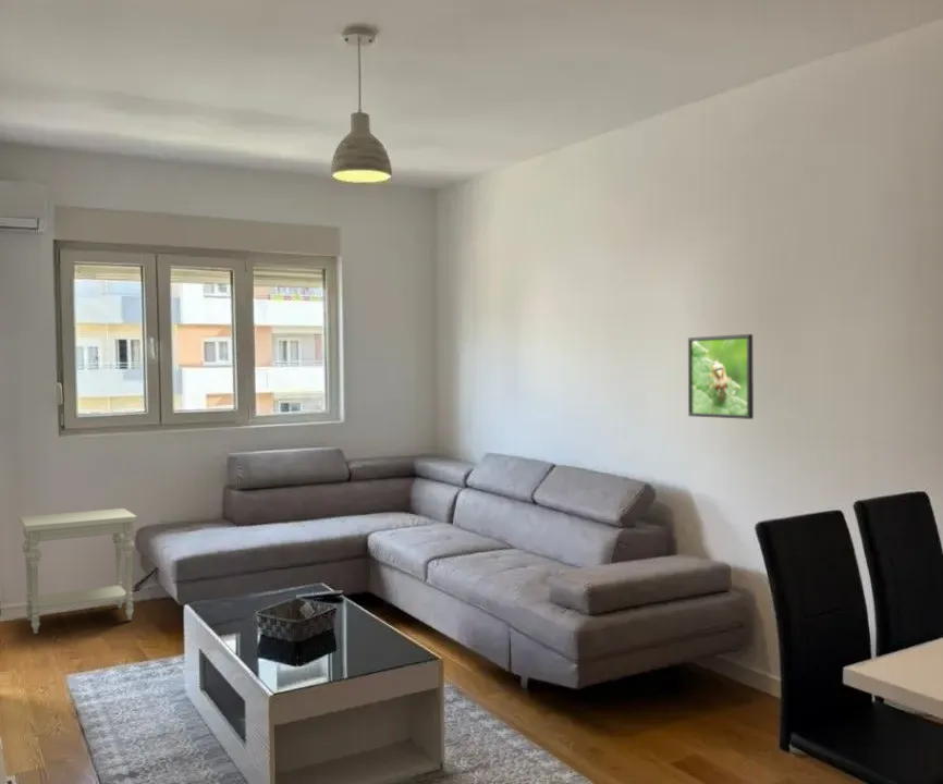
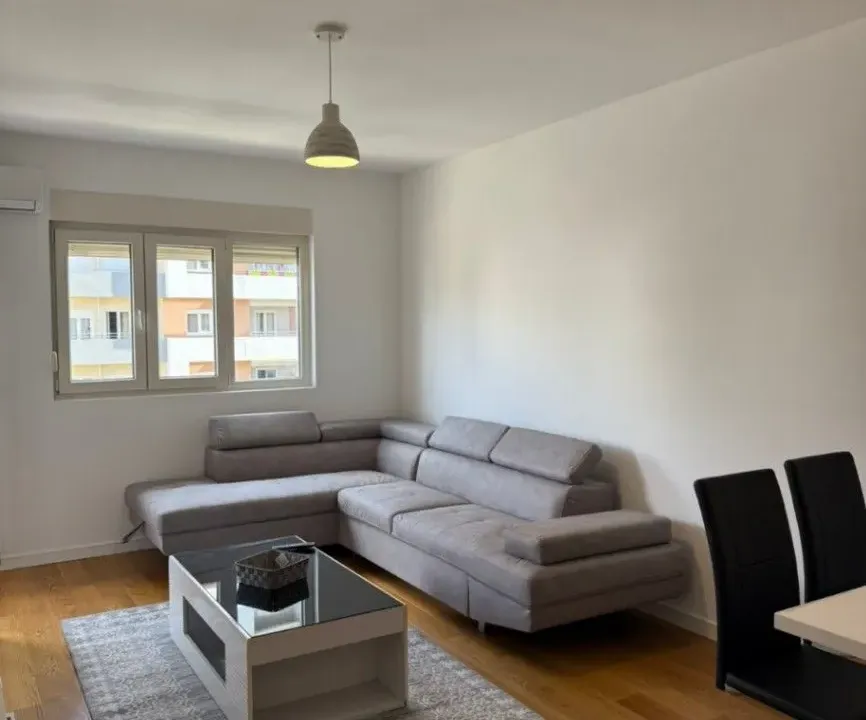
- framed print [687,333,755,420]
- side table [16,507,139,635]
